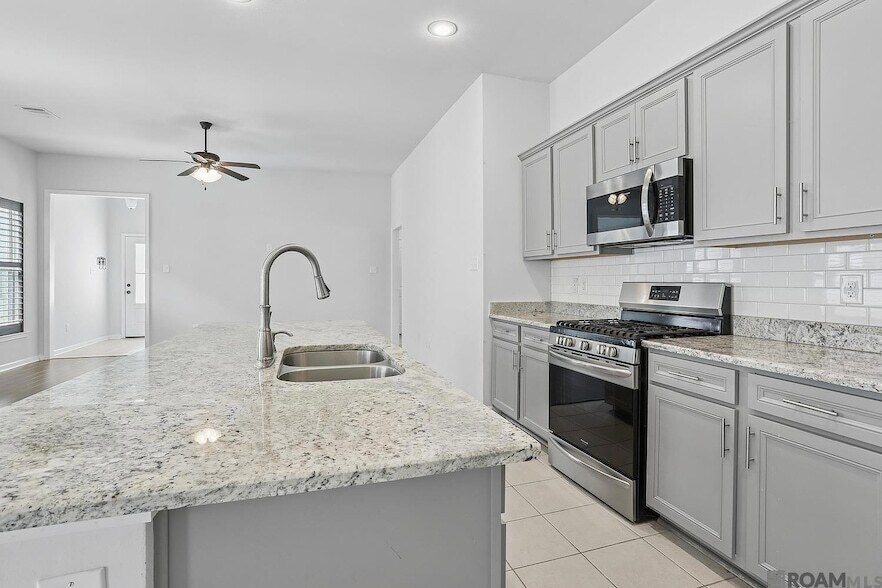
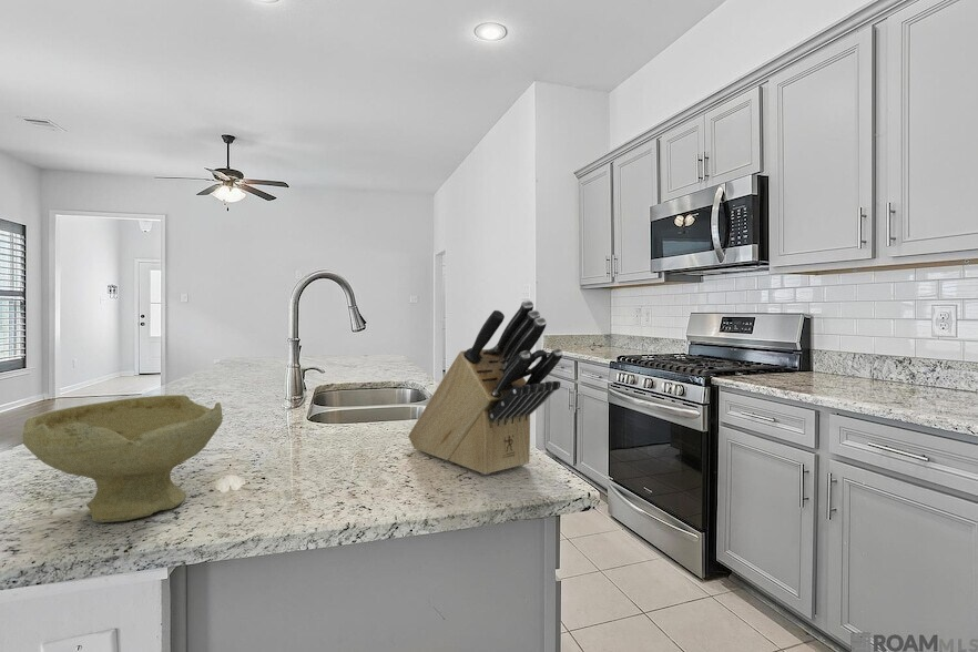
+ knife block [408,299,563,476]
+ bowl [22,394,224,523]
